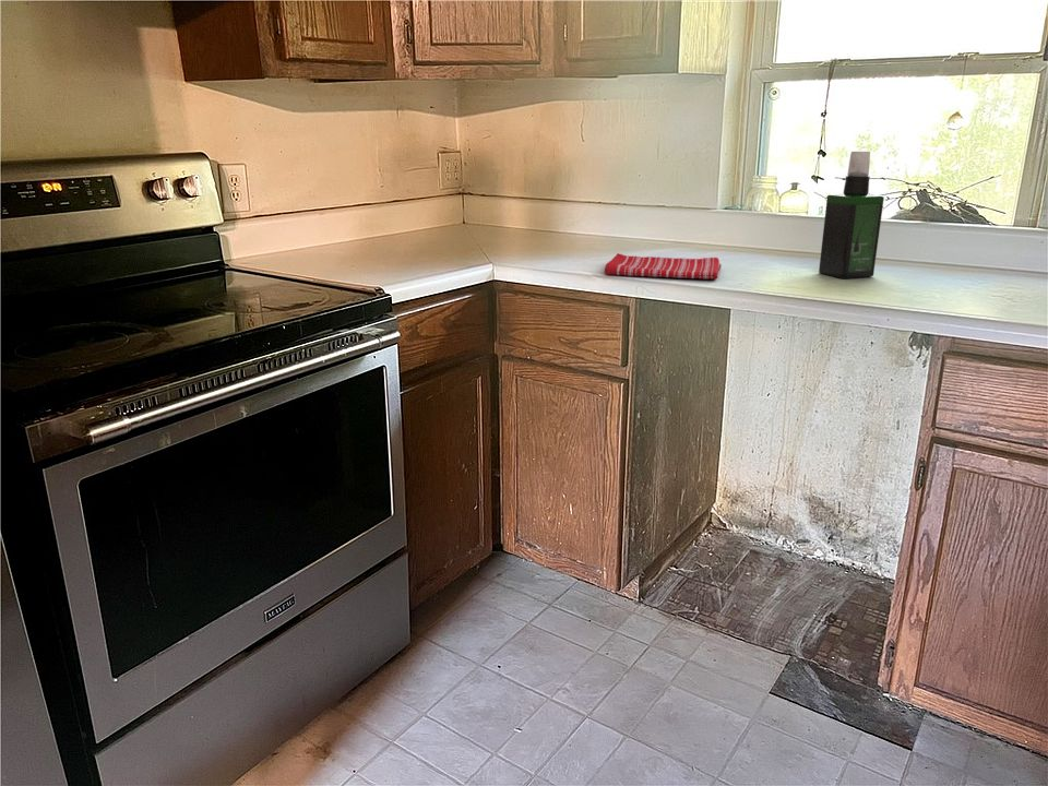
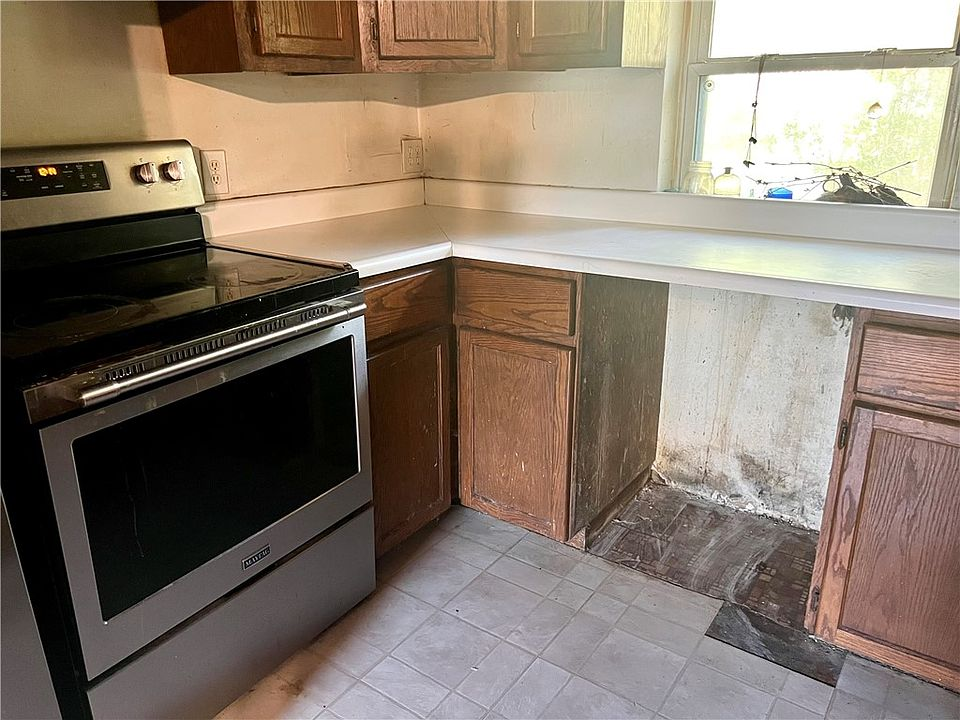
- spray bottle [818,150,885,279]
- dish towel [604,252,723,279]
